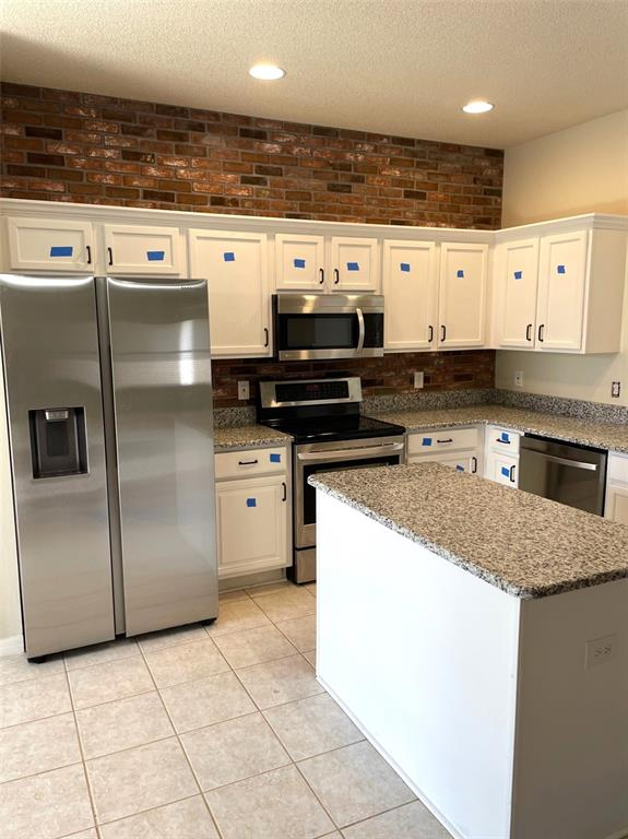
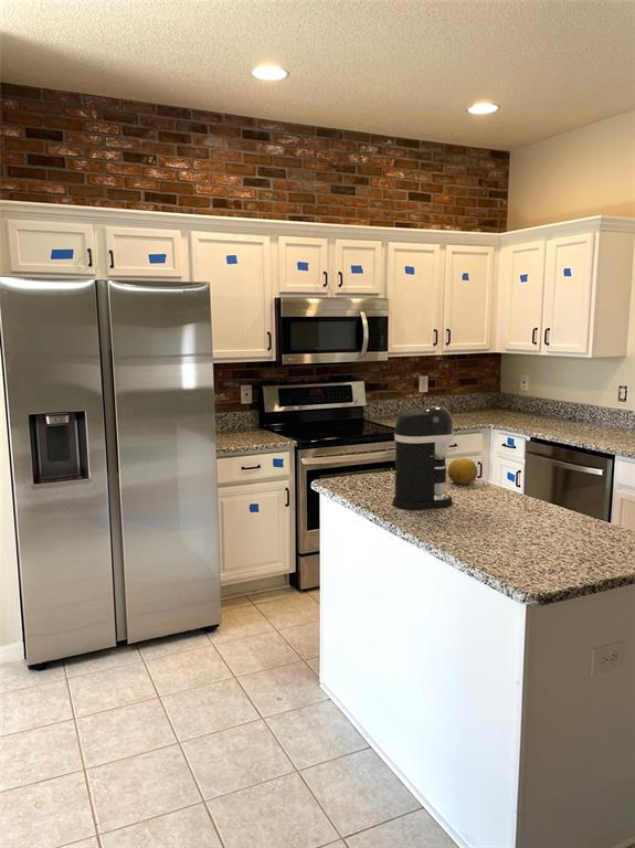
+ fruit [447,457,478,486]
+ coffee maker [391,405,455,511]
